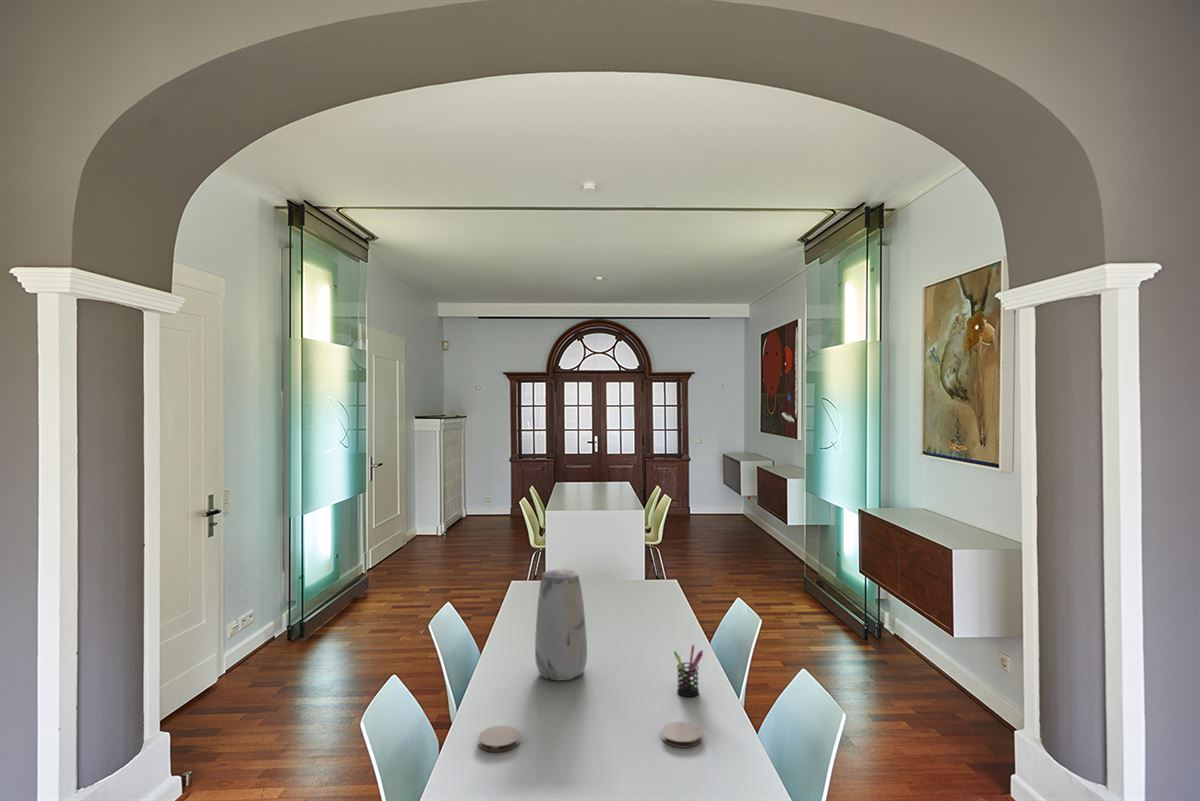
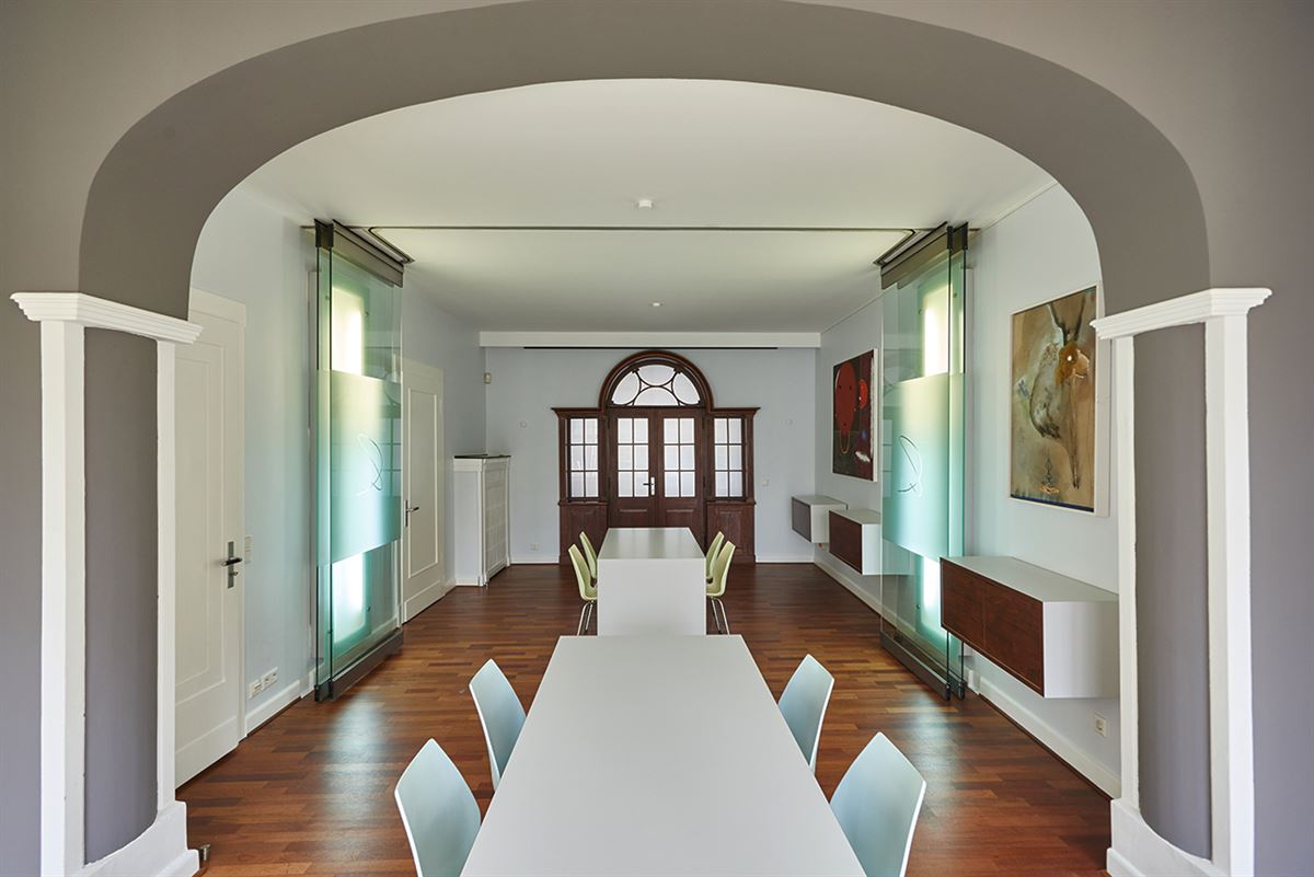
- vase [534,568,588,682]
- coaster [478,725,521,753]
- coaster [660,721,703,749]
- pen holder [673,644,704,698]
